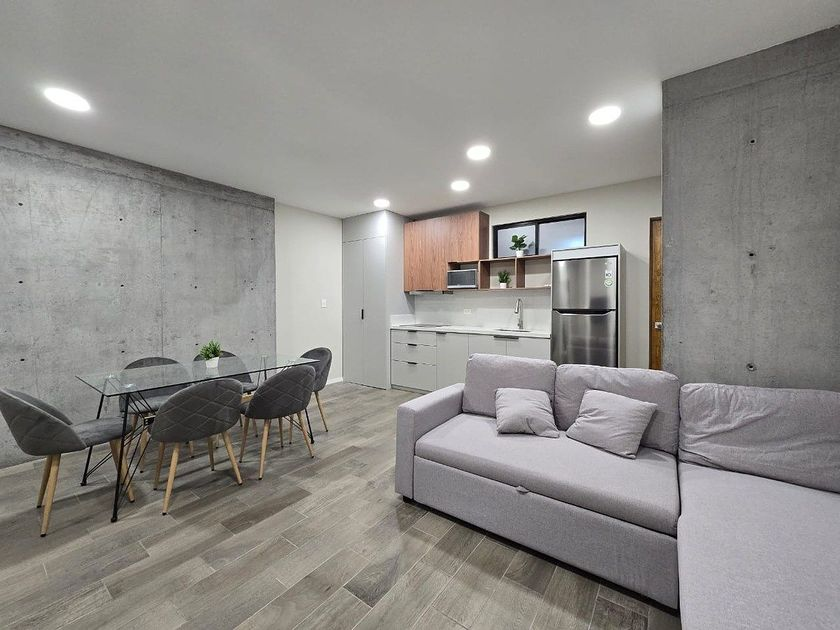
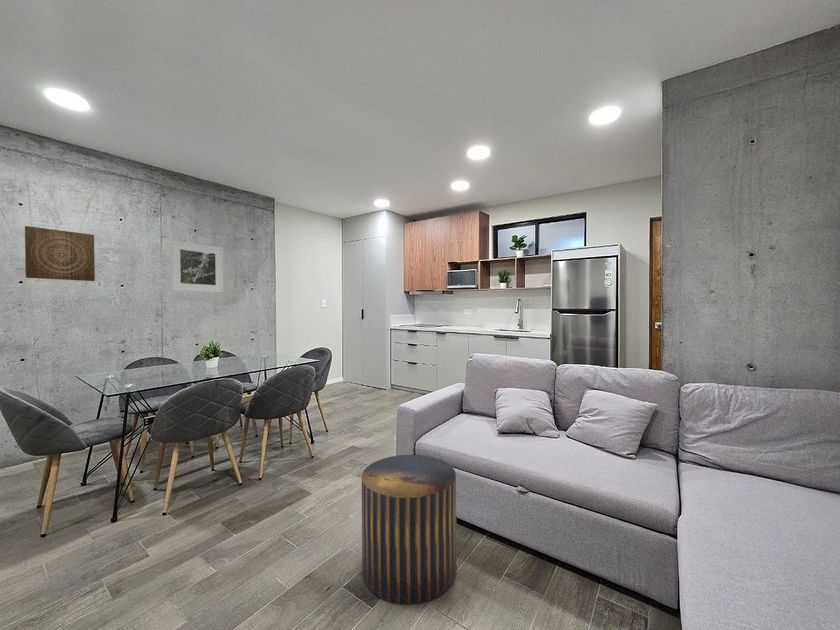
+ stool [361,454,457,606]
+ wall art [24,225,96,282]
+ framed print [170,240,224,294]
